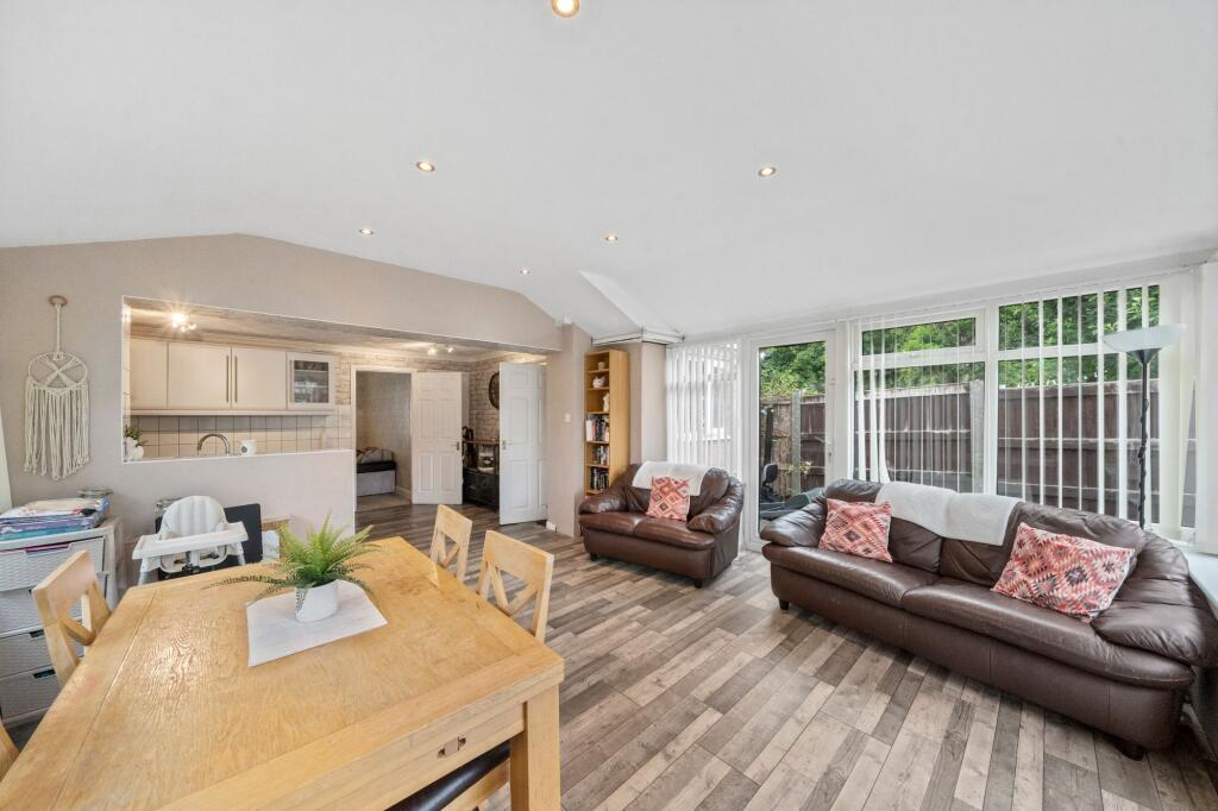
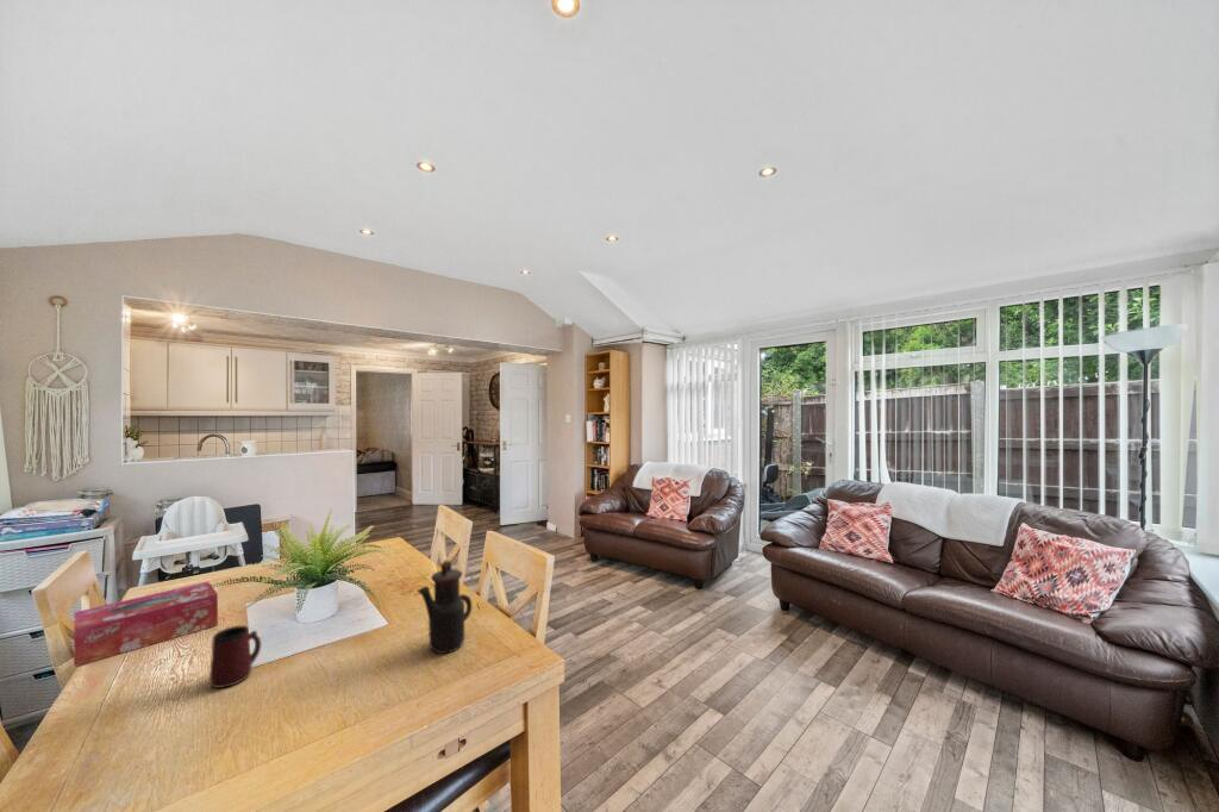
+ tissue box [73,581,219,668]
+ mug [208,625,262,689]
+ teapot [417,560,473,655]
